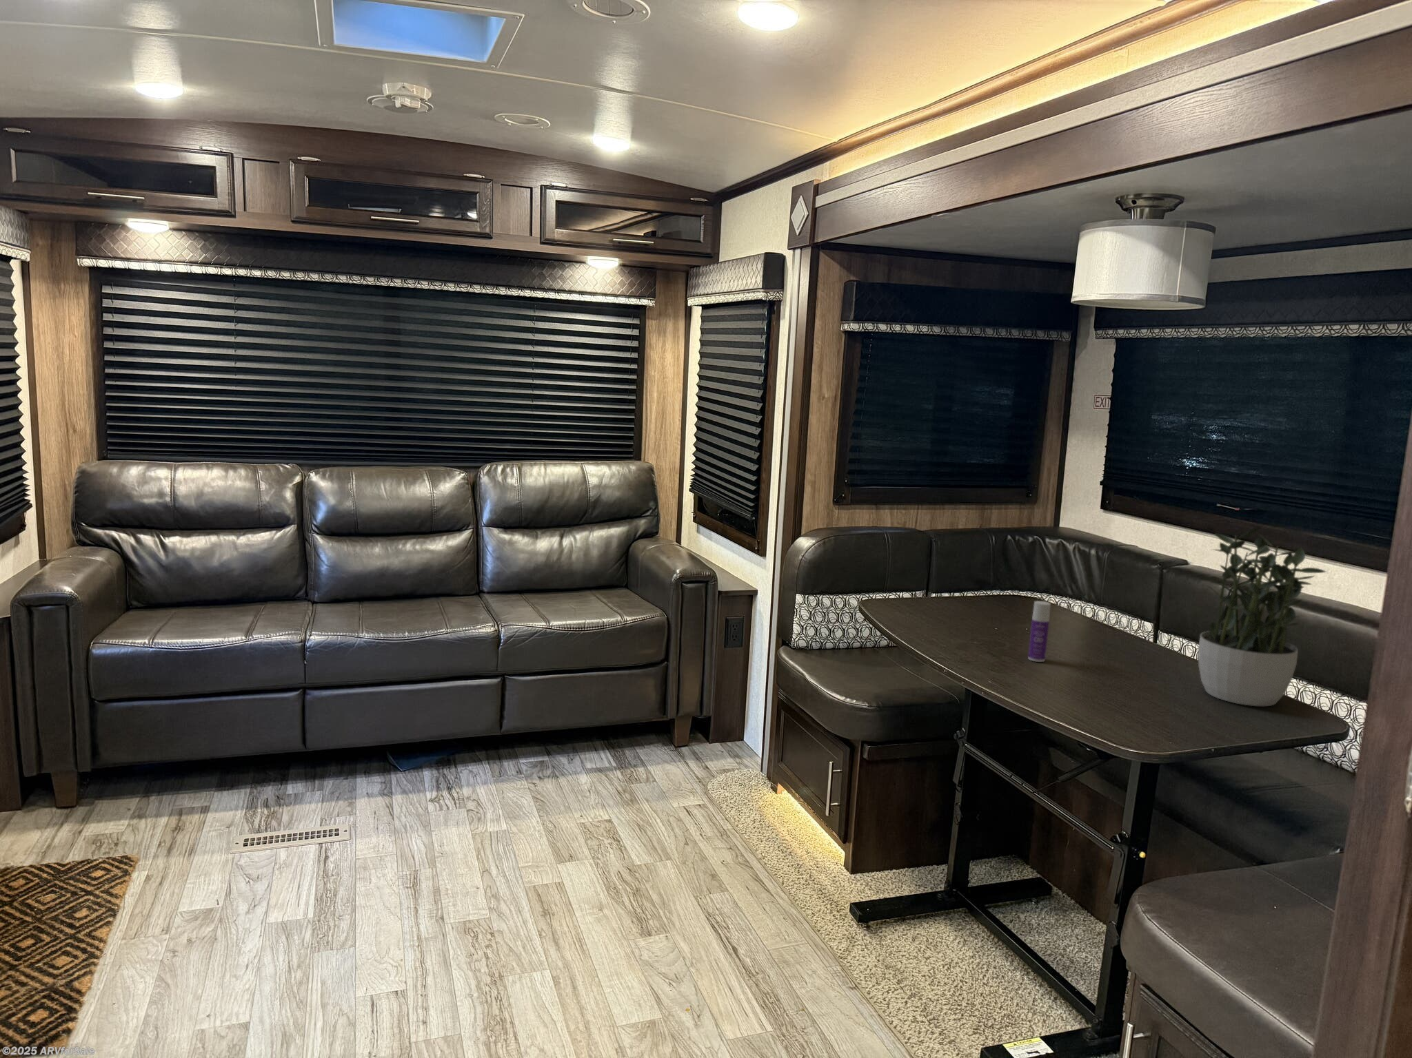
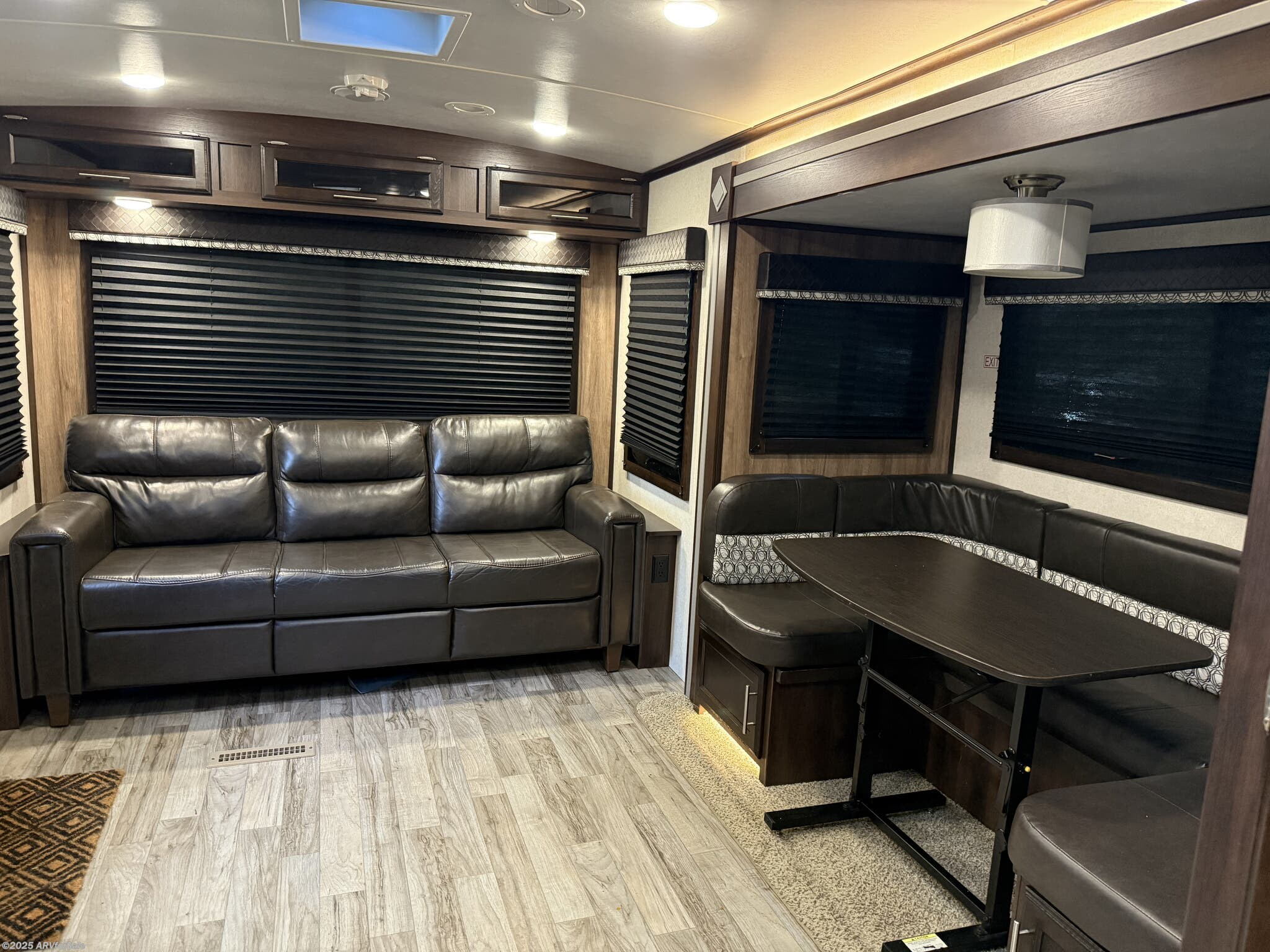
- potted plant [1197,526,1328,707]
- bottle [1027,600,1052,662]
